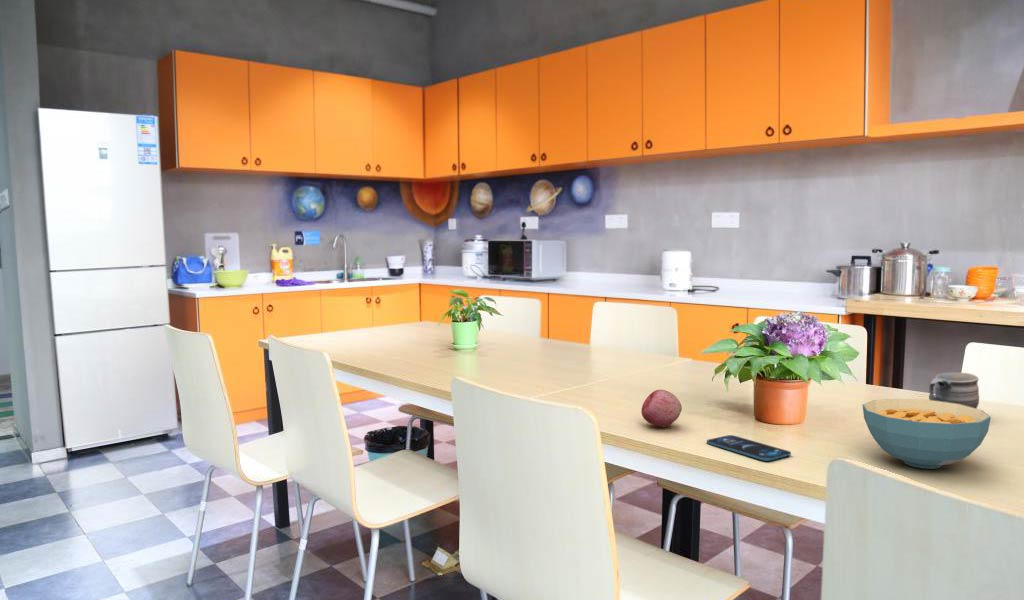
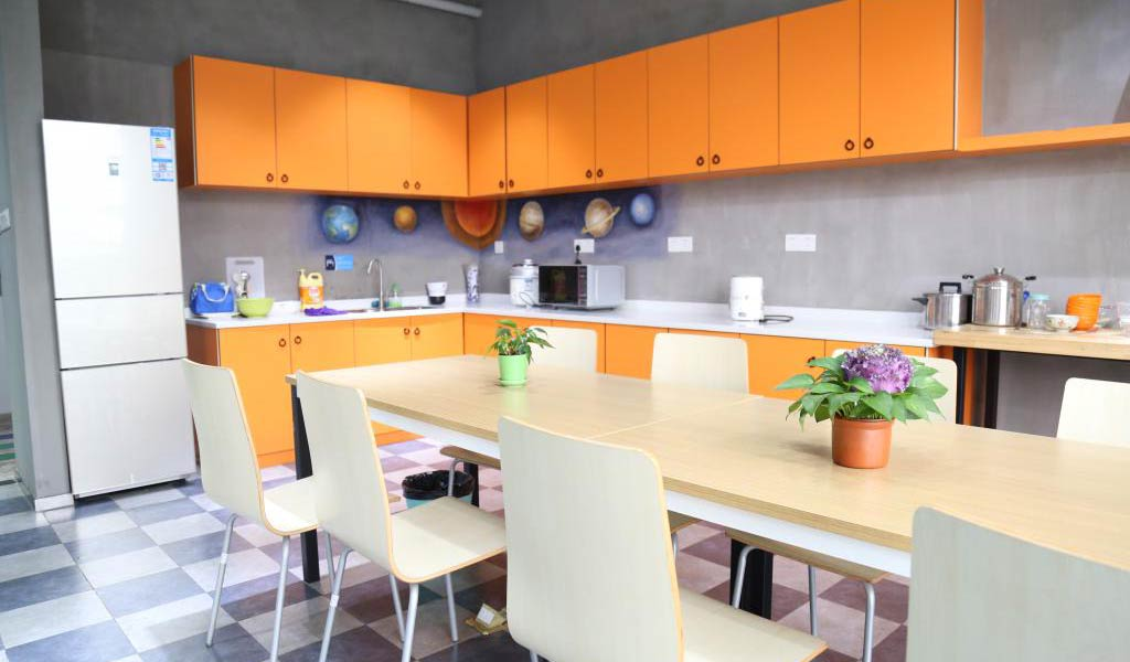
- fruit [640,389,683,428]
- cereal bowl [861,398,992,470]
- mug [928,371,980,409]
- smartphone [706,434,792,462]
